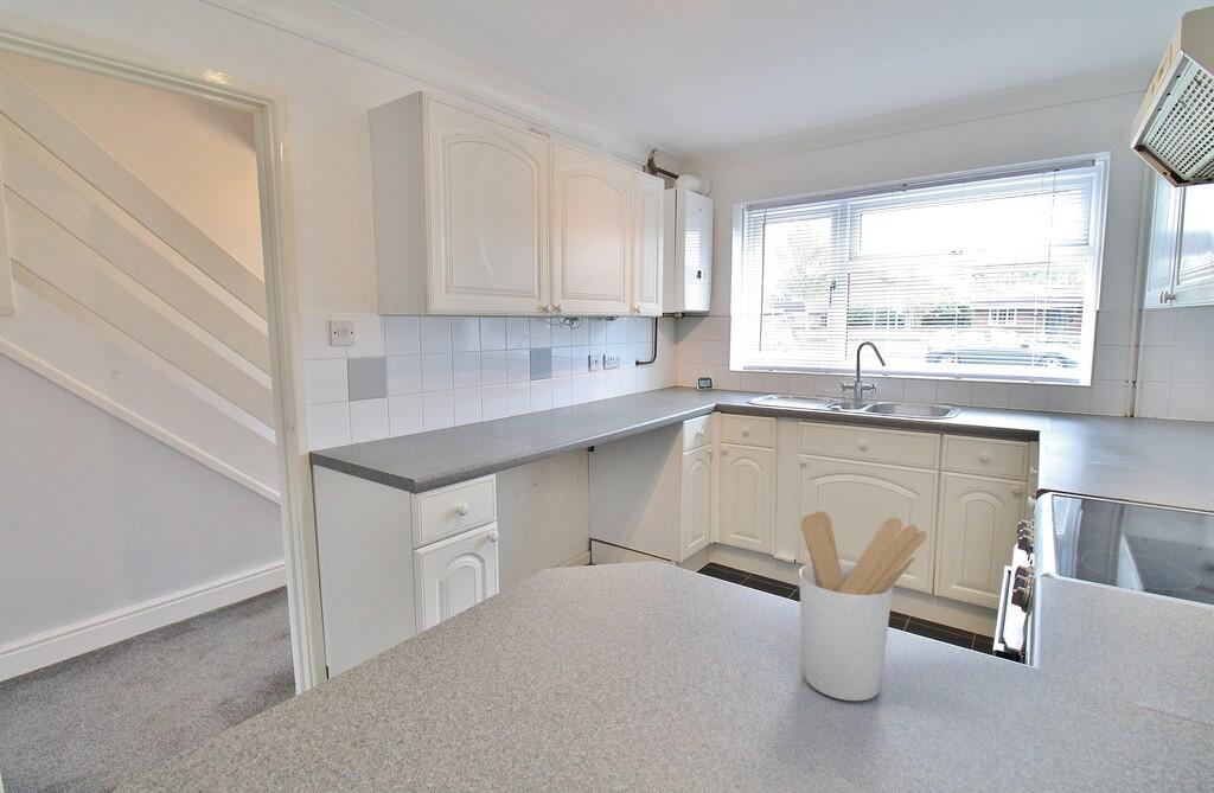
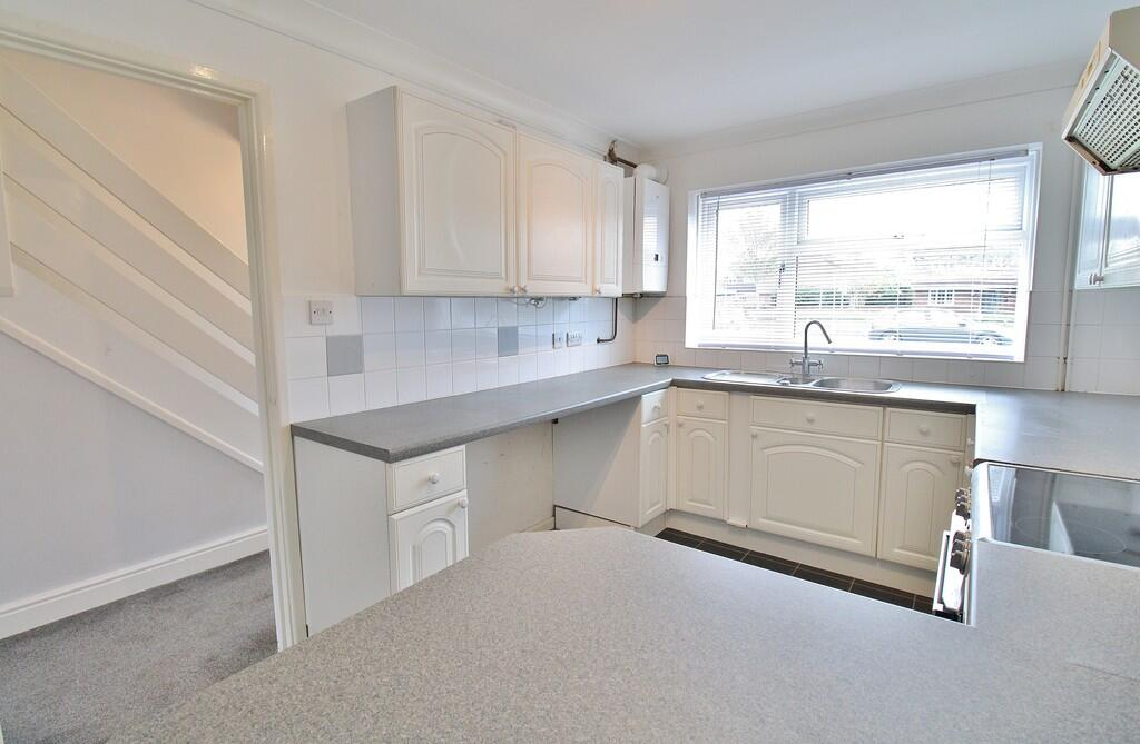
- utensil holder [798,510,928,702]
